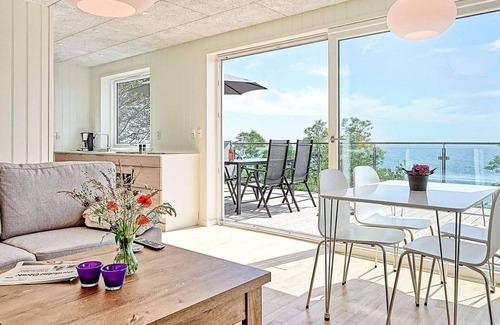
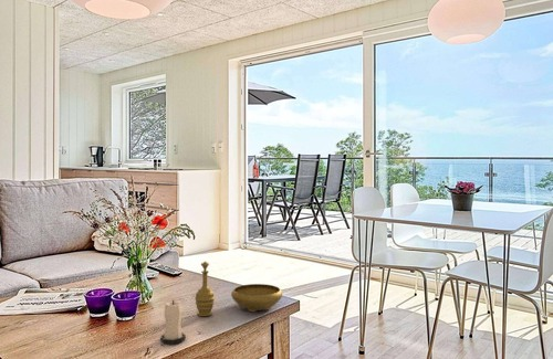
+ candle [159,299,187,345]
+ decorative bowl [194,261,283,317]
